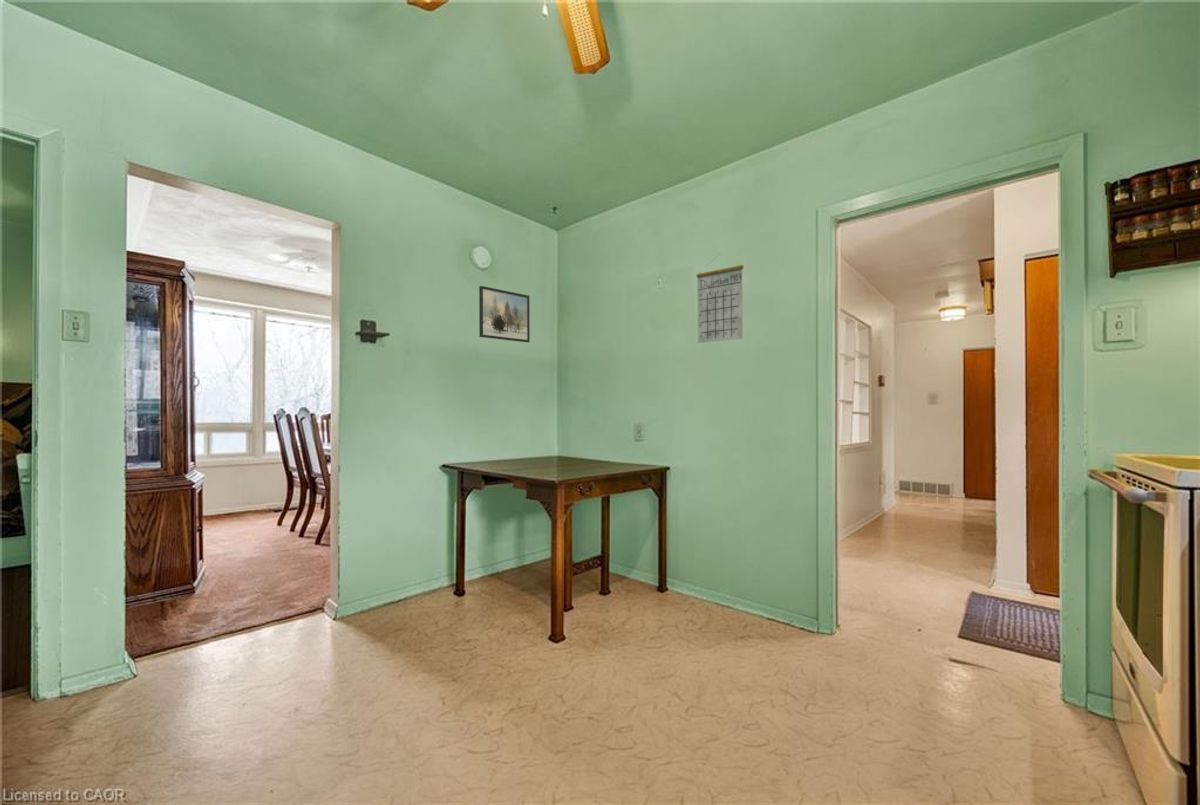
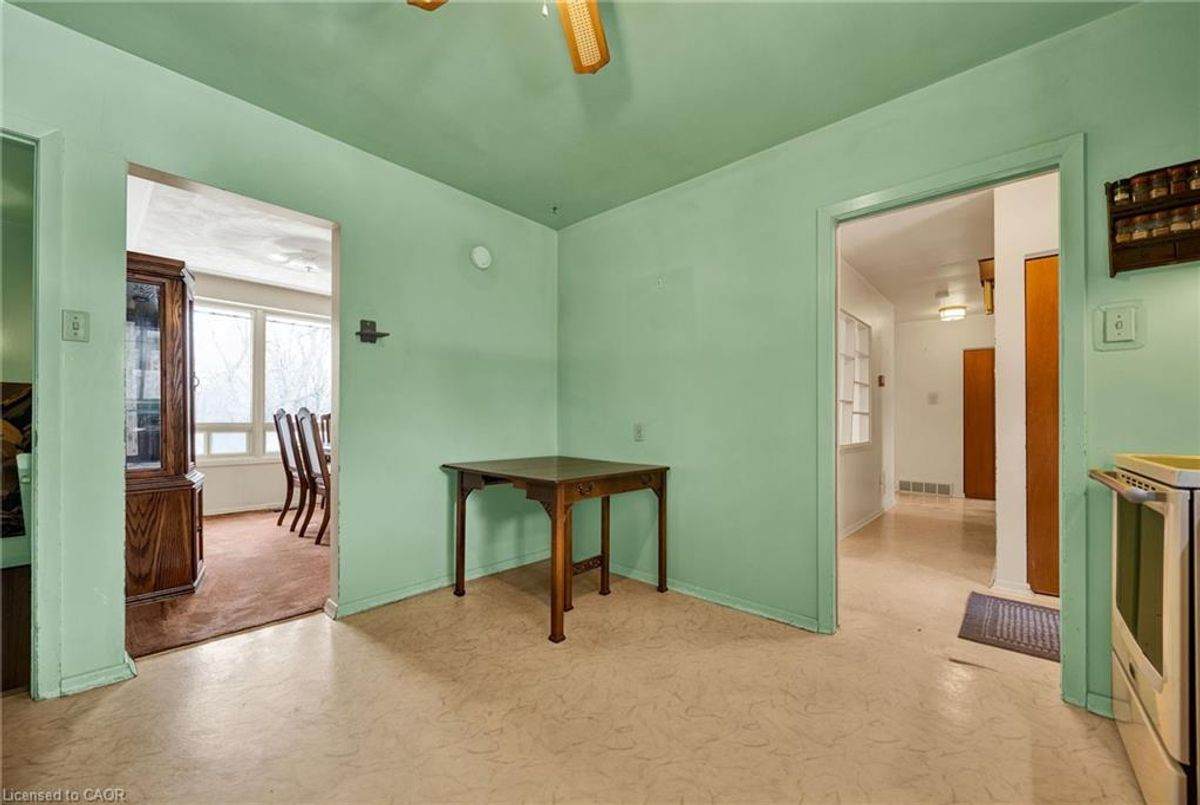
- calendar [696,252,744,344]
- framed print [478,285,531,343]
